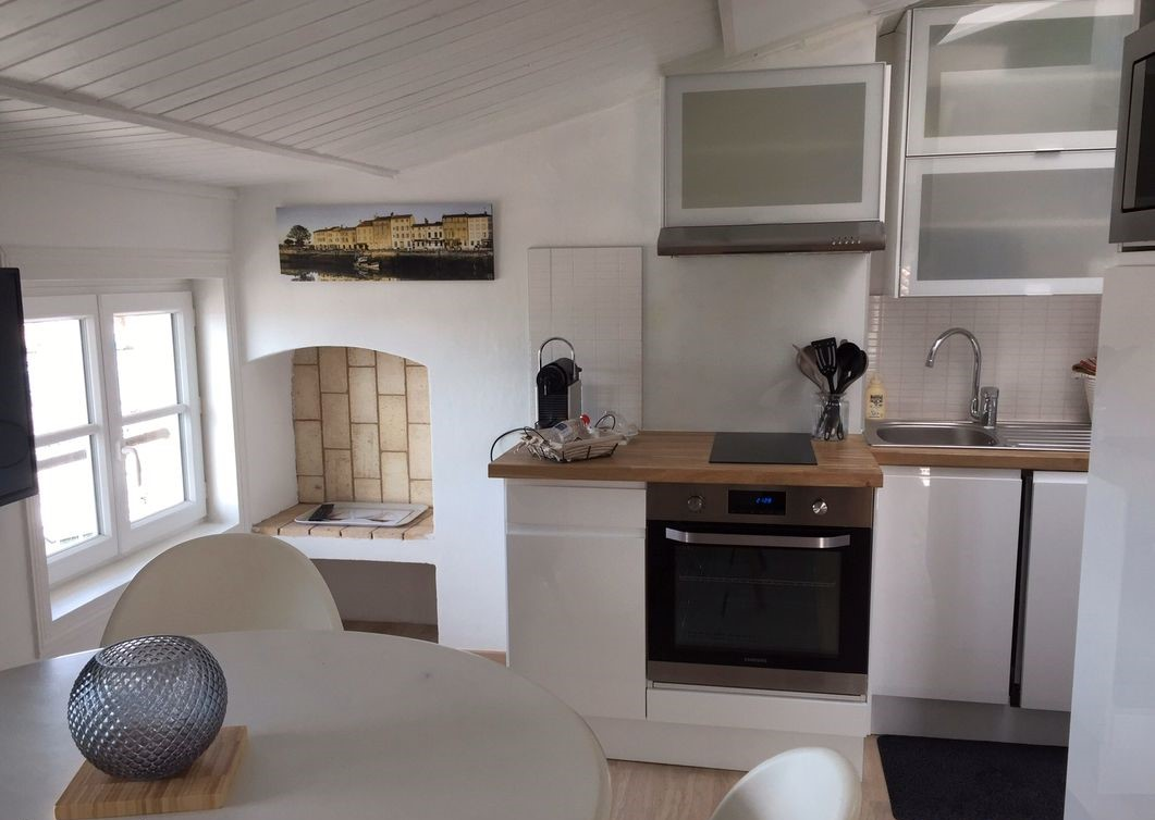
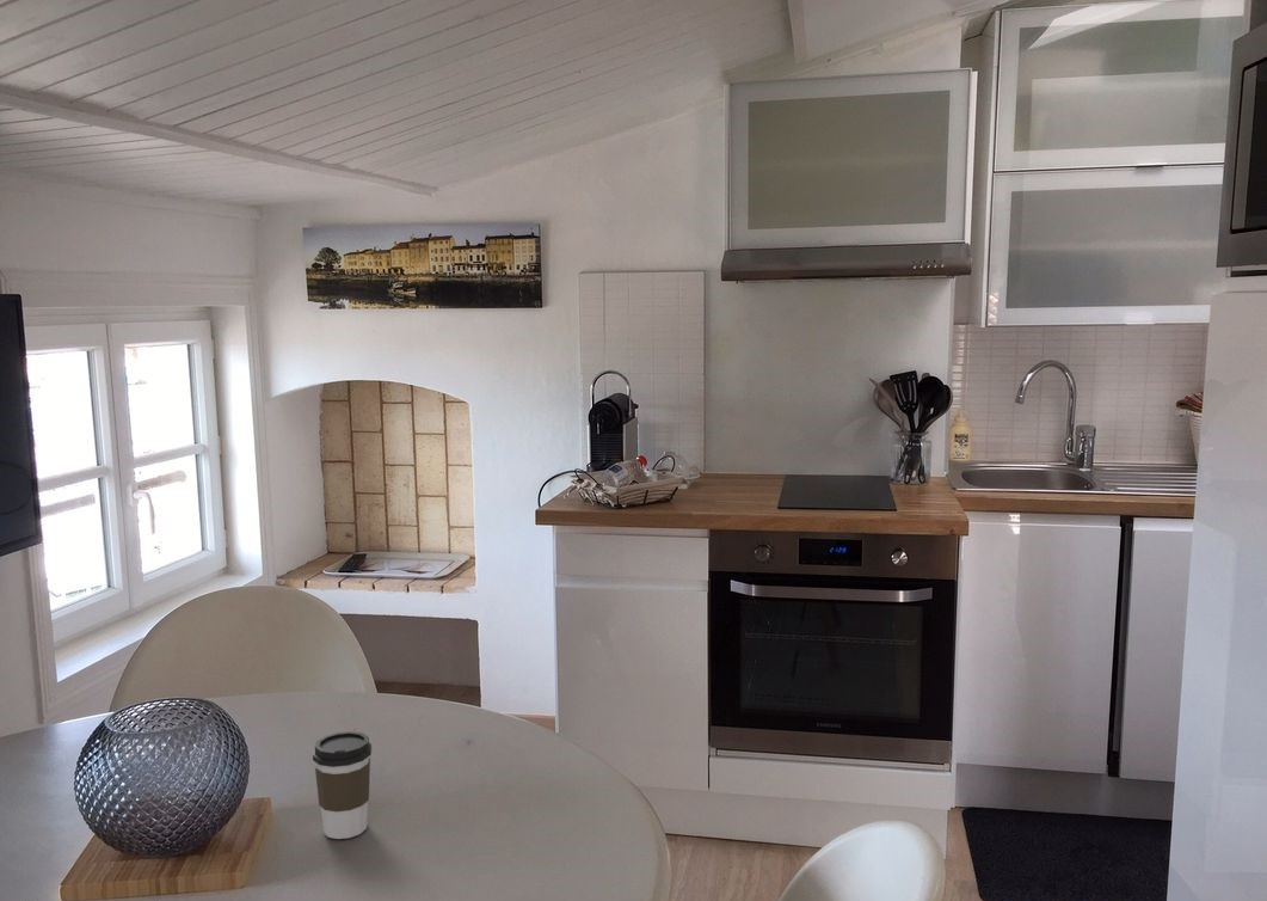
+ coffee cup [312,730,373,840]
